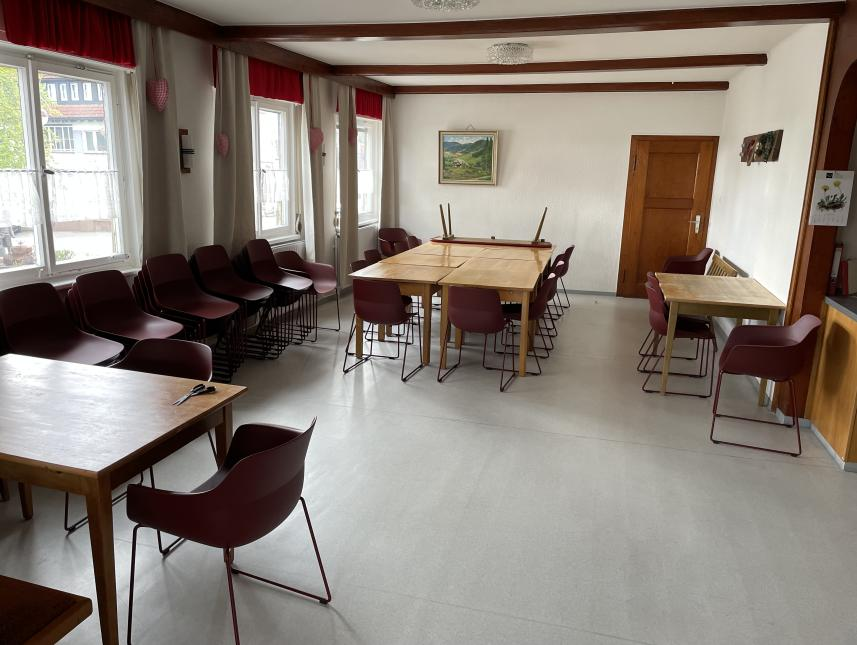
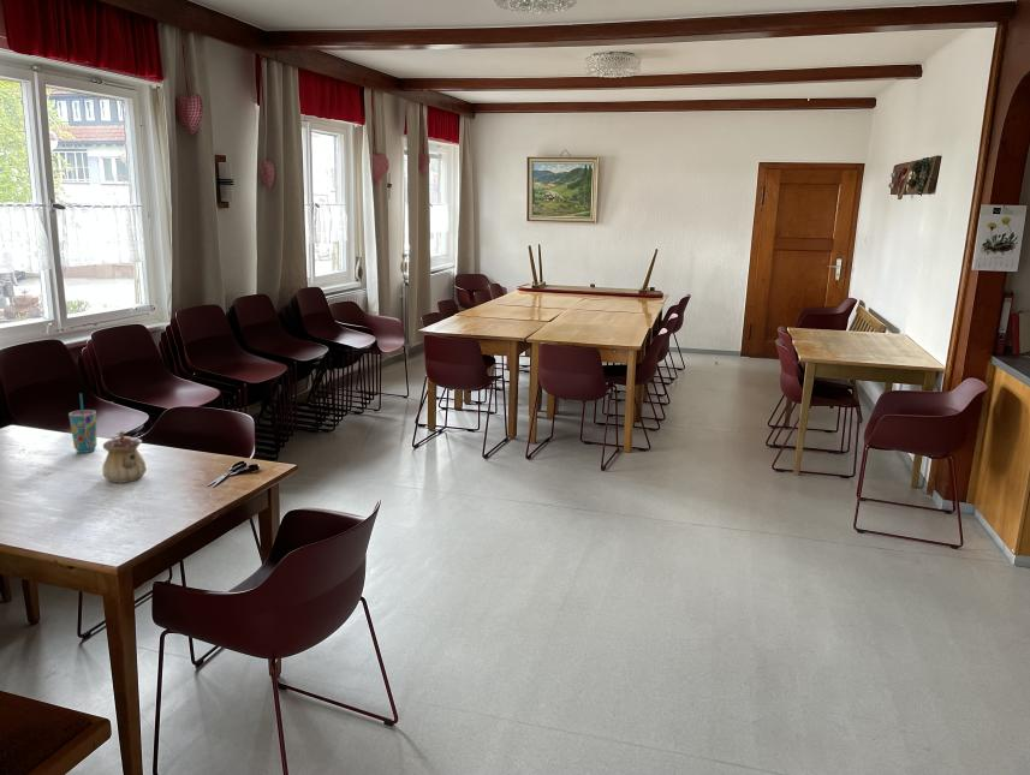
+ teapot [102,429,148,484]
+ cup [67,393,99,454]
